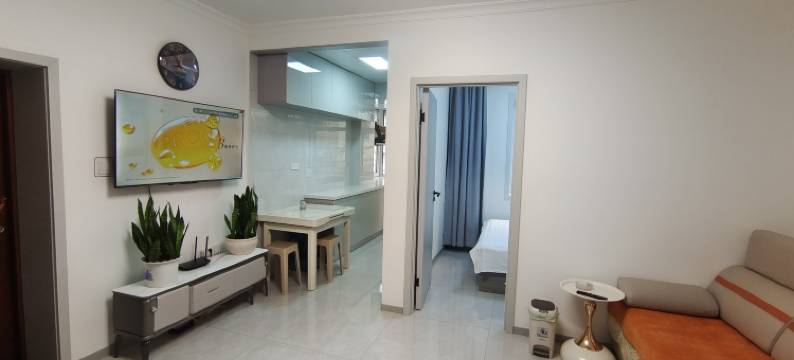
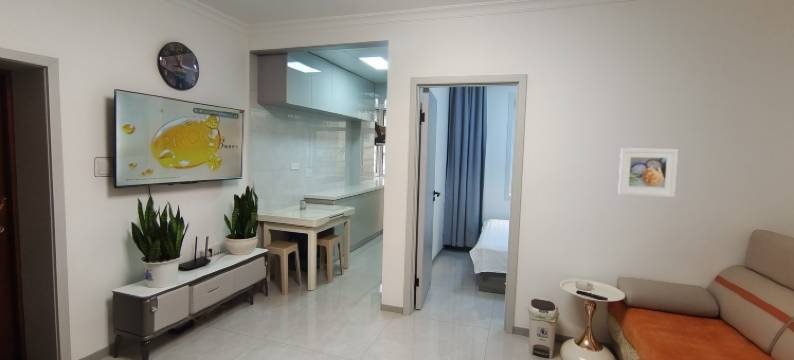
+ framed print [617,147,679,198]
